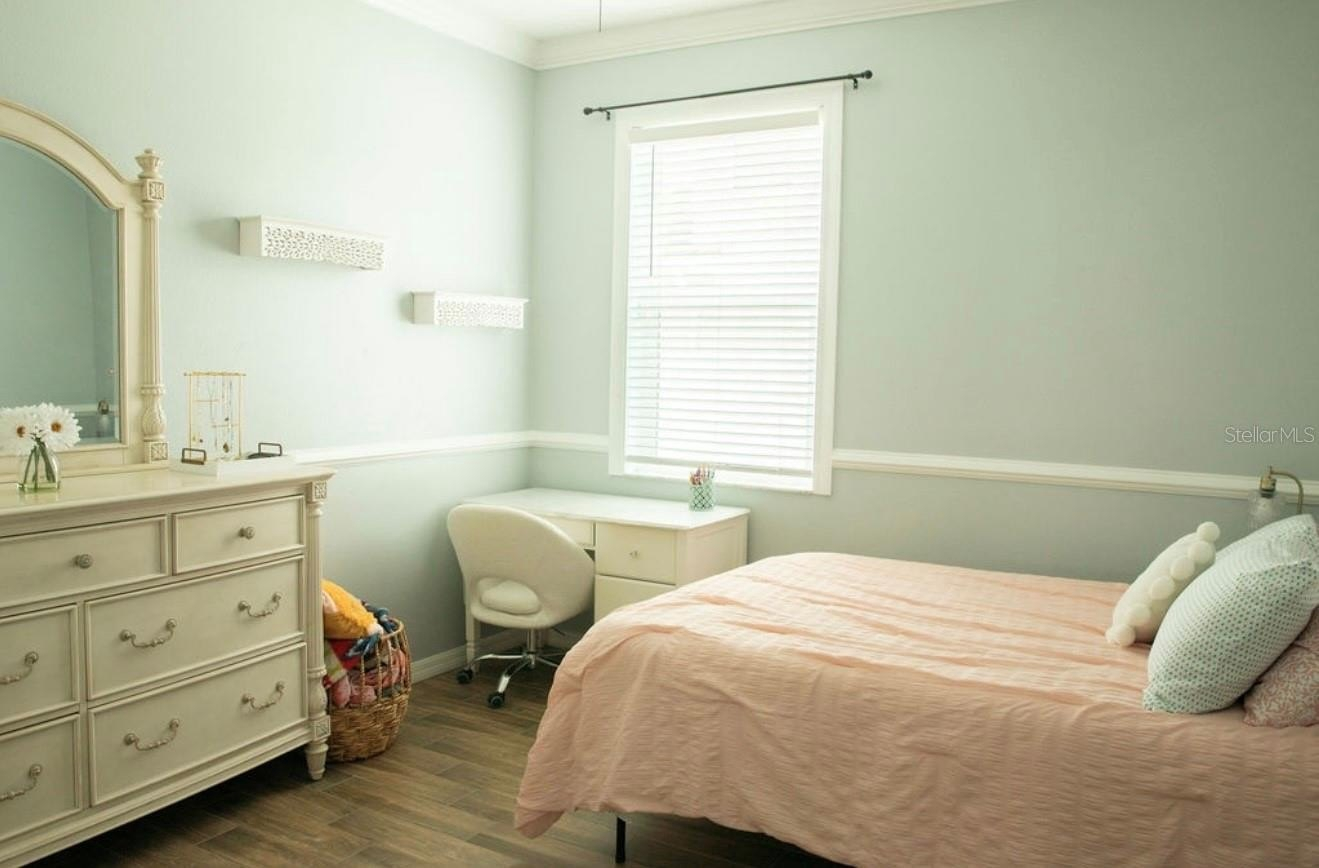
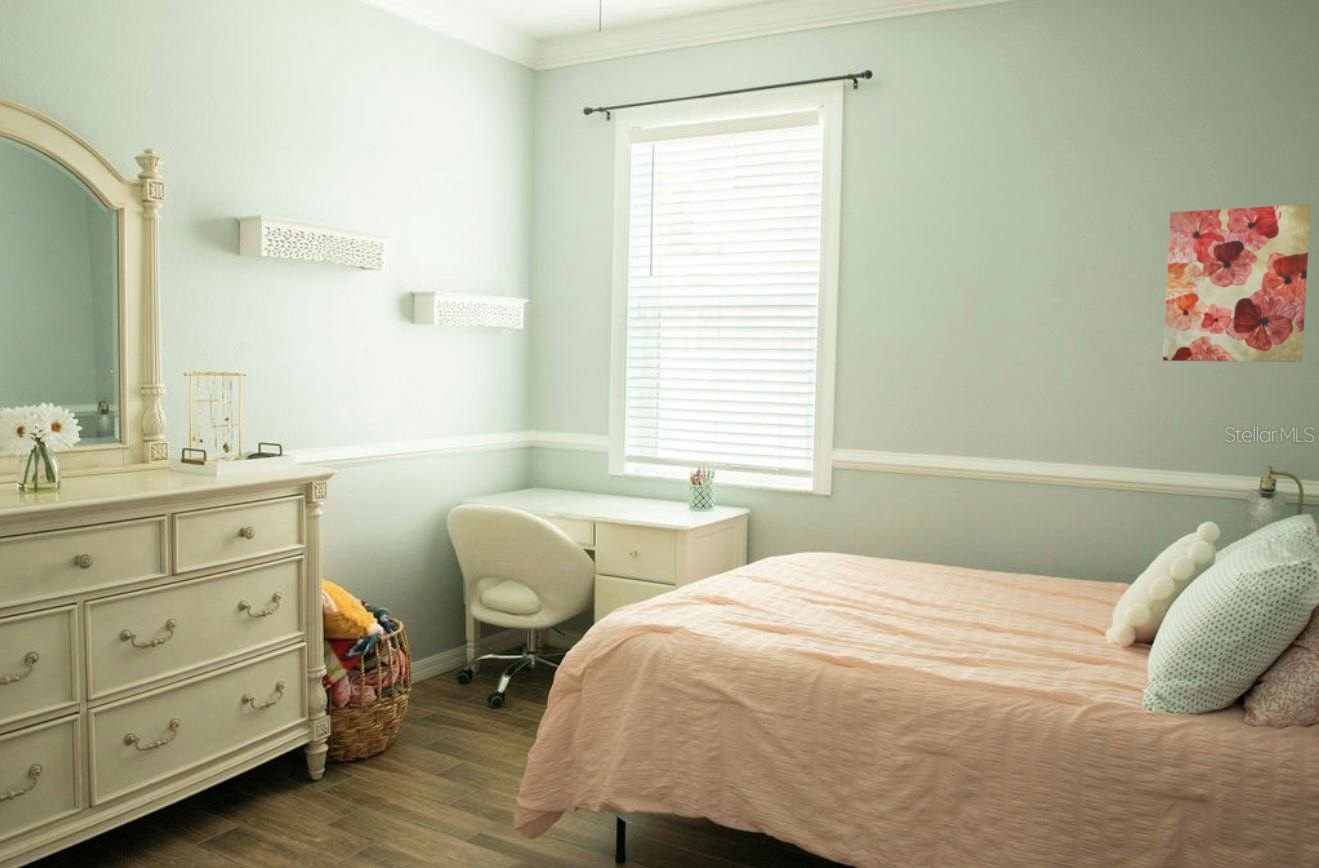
+ wall art [1162,203,1312,363]
